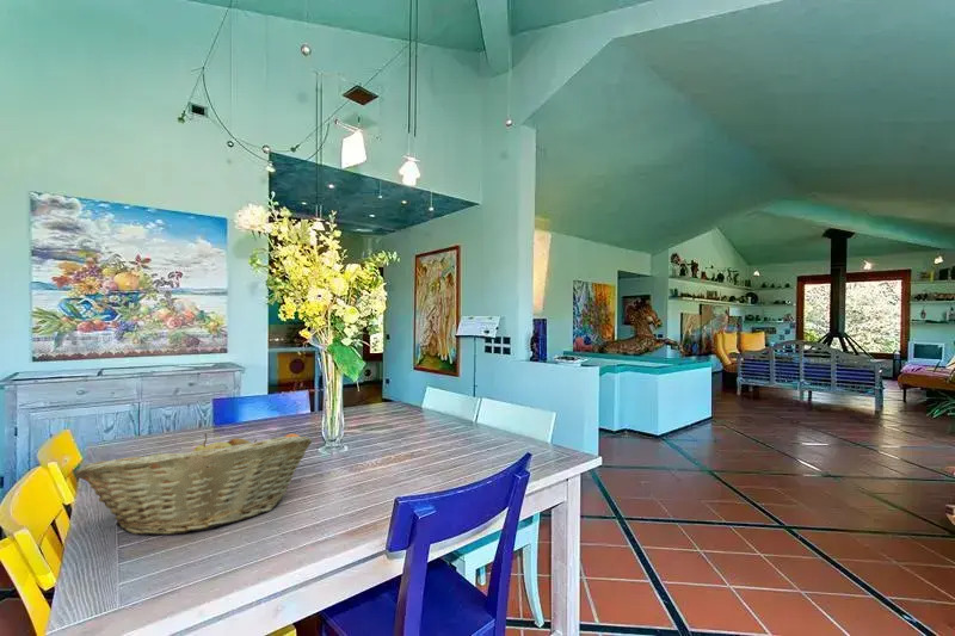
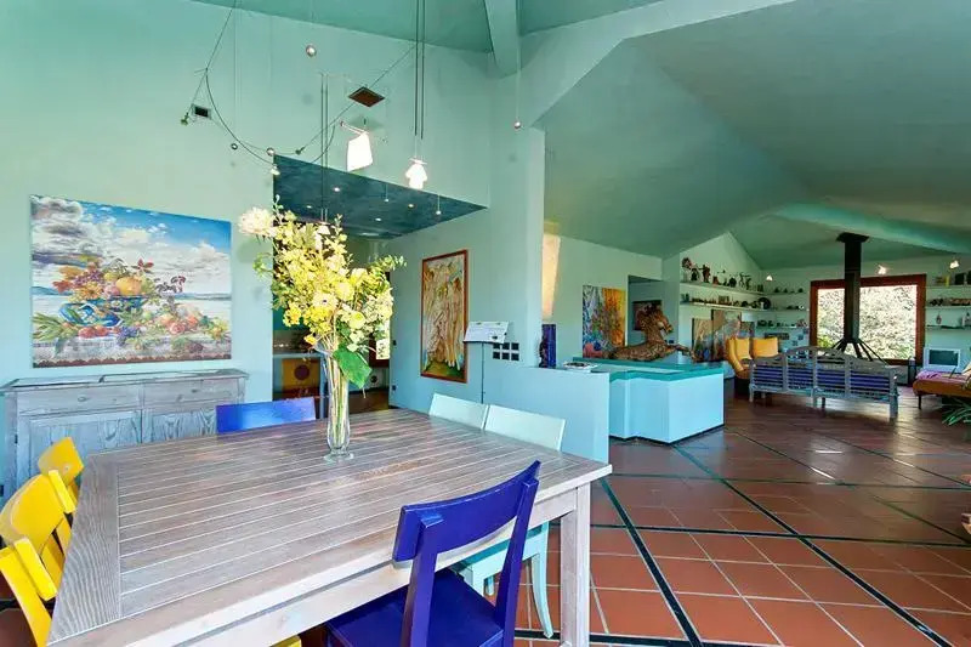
- fruit basket [74,433,313,536]
